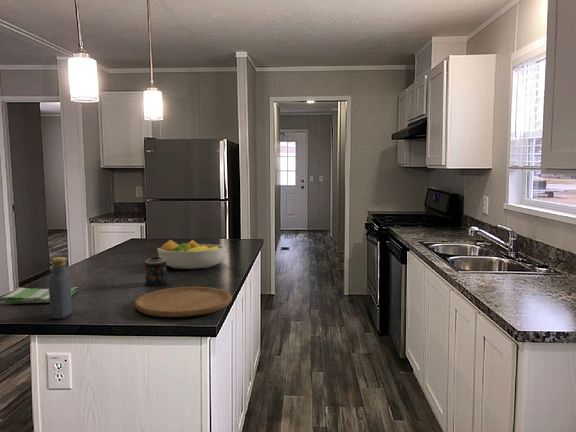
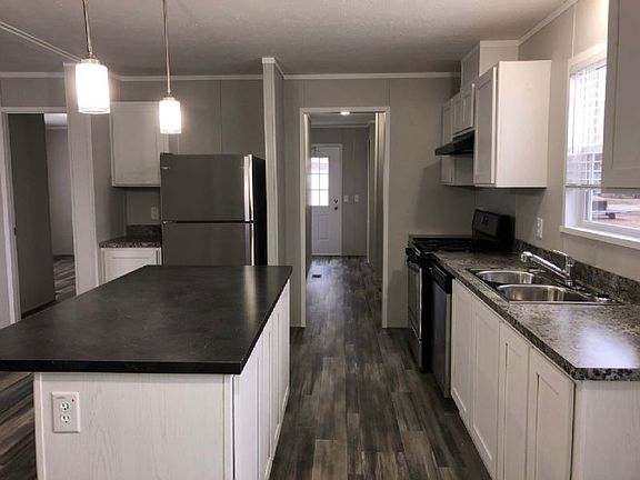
- dish towel [0,286,79,305]
- fruit bowl [156,239,227,270]
- vodka [48,256,73,320]
- cutting board [134,286,233,318]
- candle [142,256,169,286]
